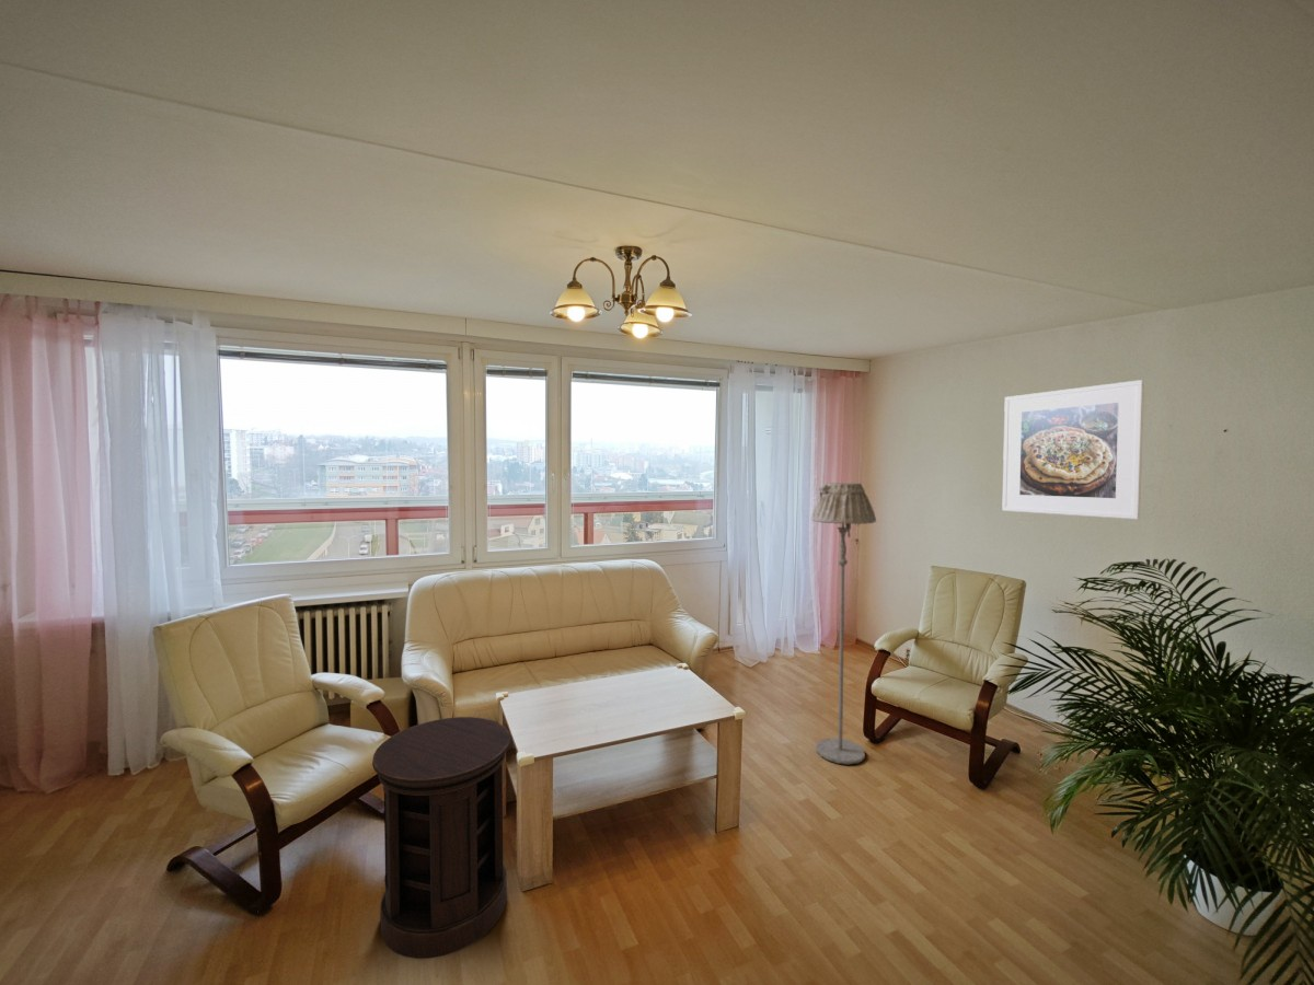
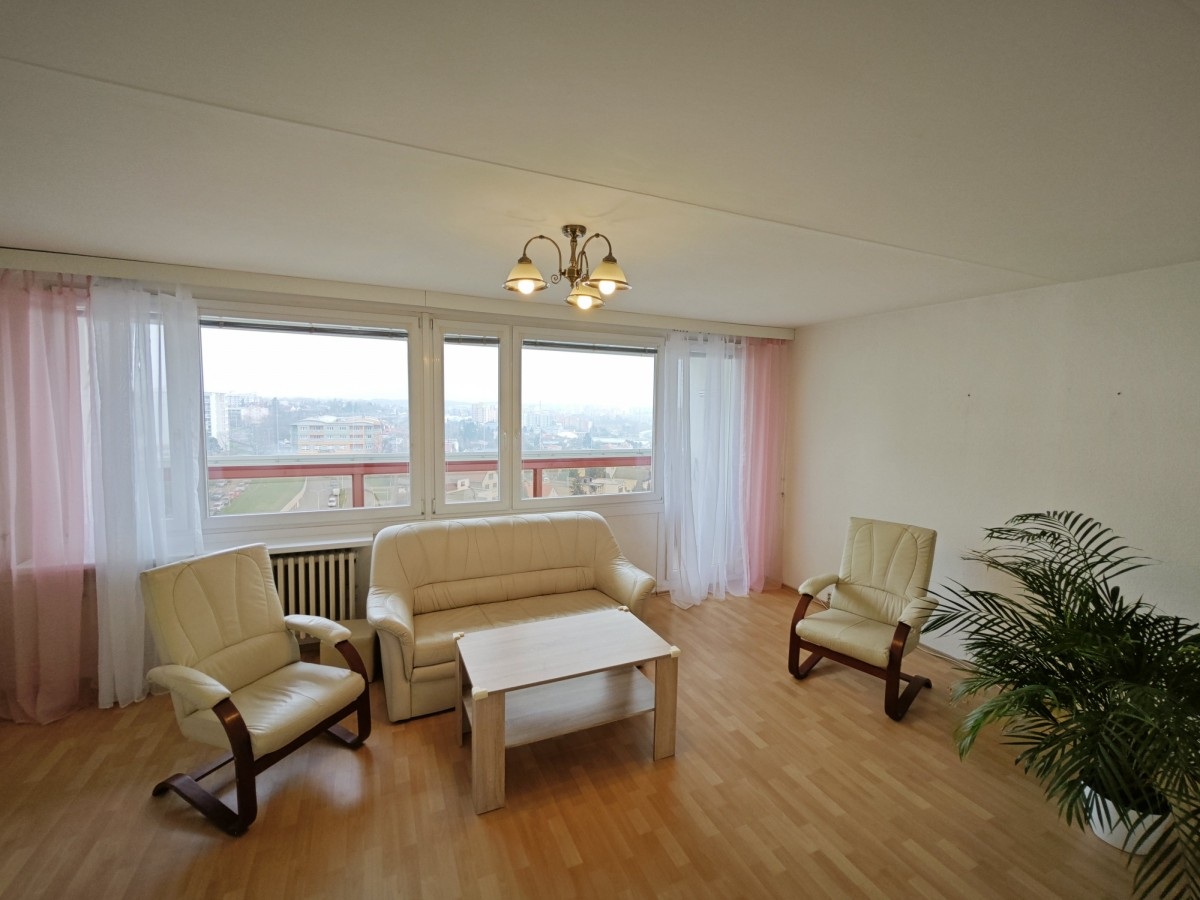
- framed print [1001,379,1145,520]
- floor lamp [810,482,877,765]
- side table [371,716,511,960]
